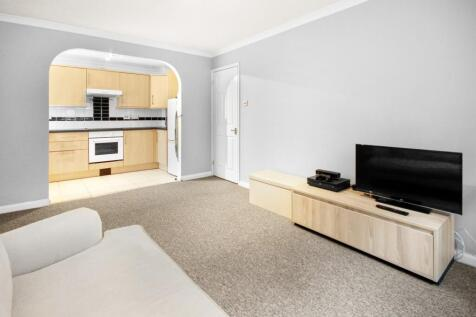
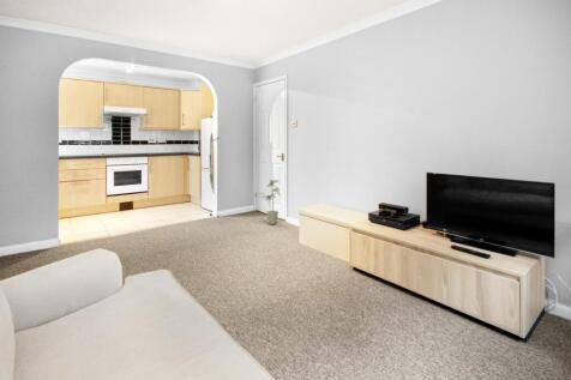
+ house plant [258,179,281,225]
